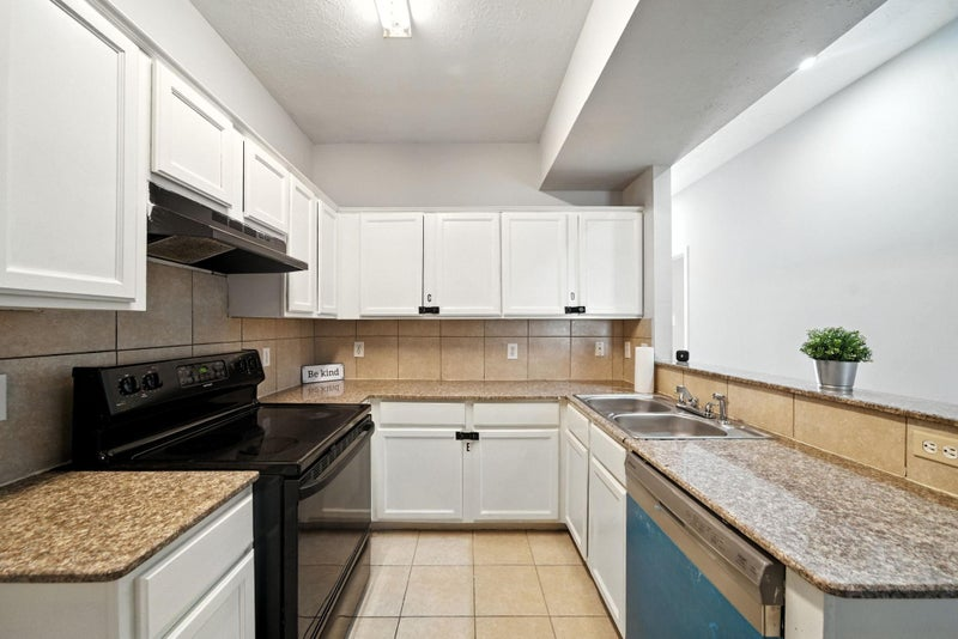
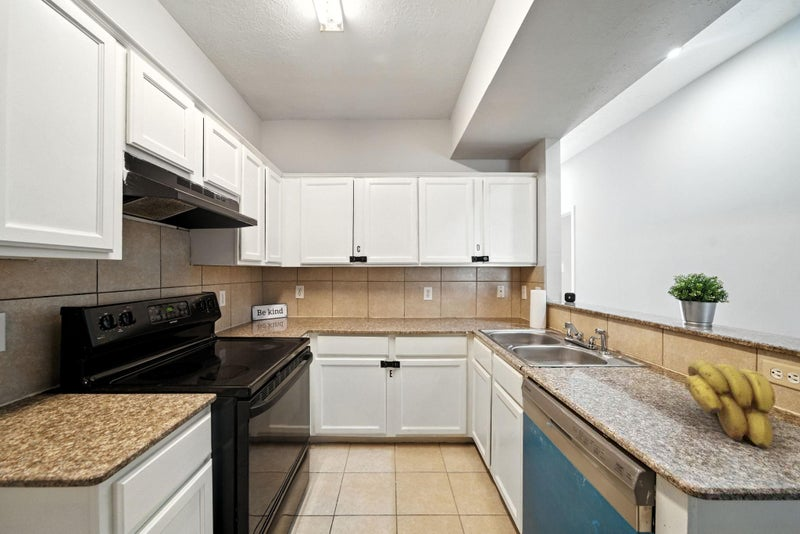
+ banana bunch [684,359,777,449]
